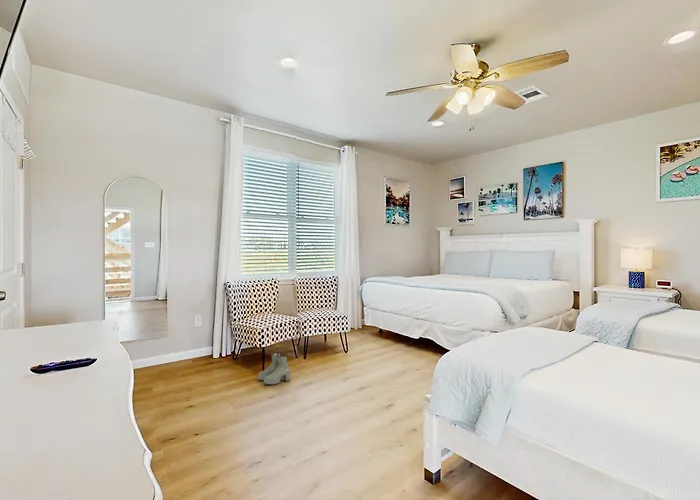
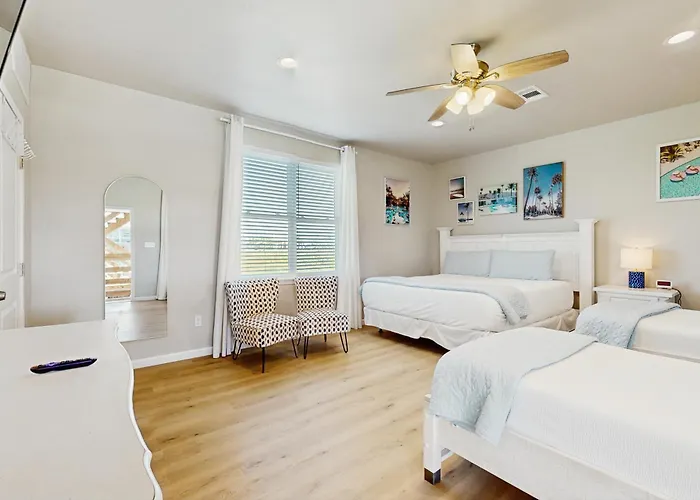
- boots [257,352,291,386]
